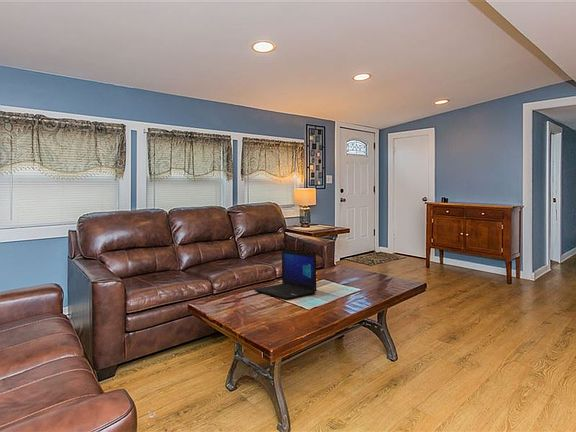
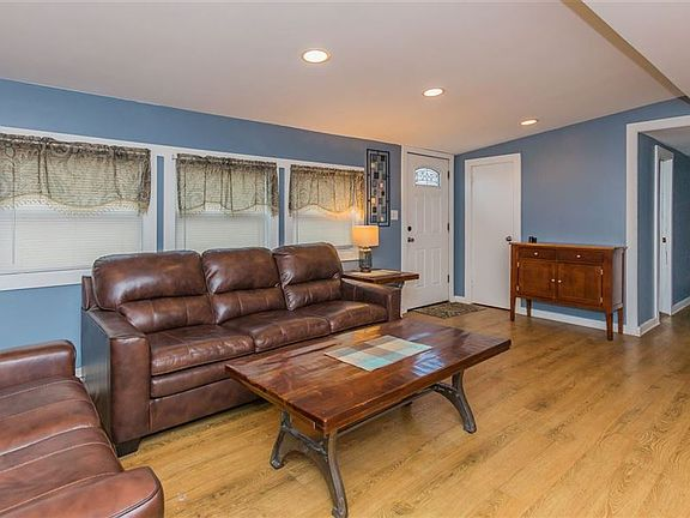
- laptop [253,248,318,300]
